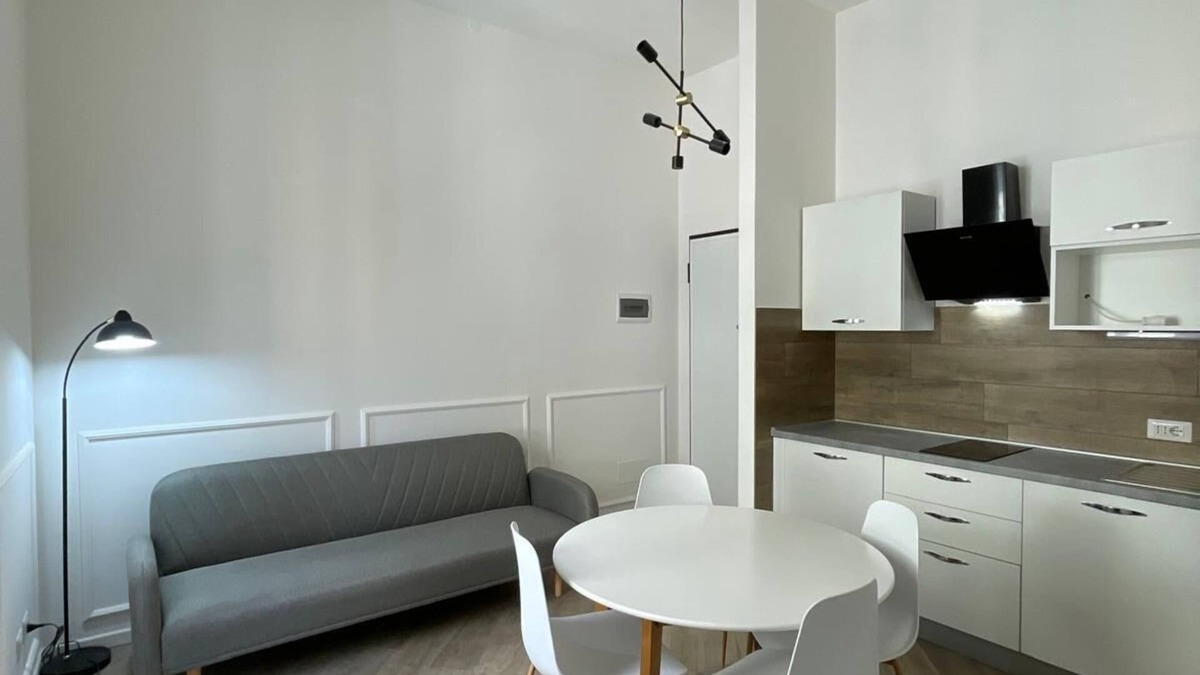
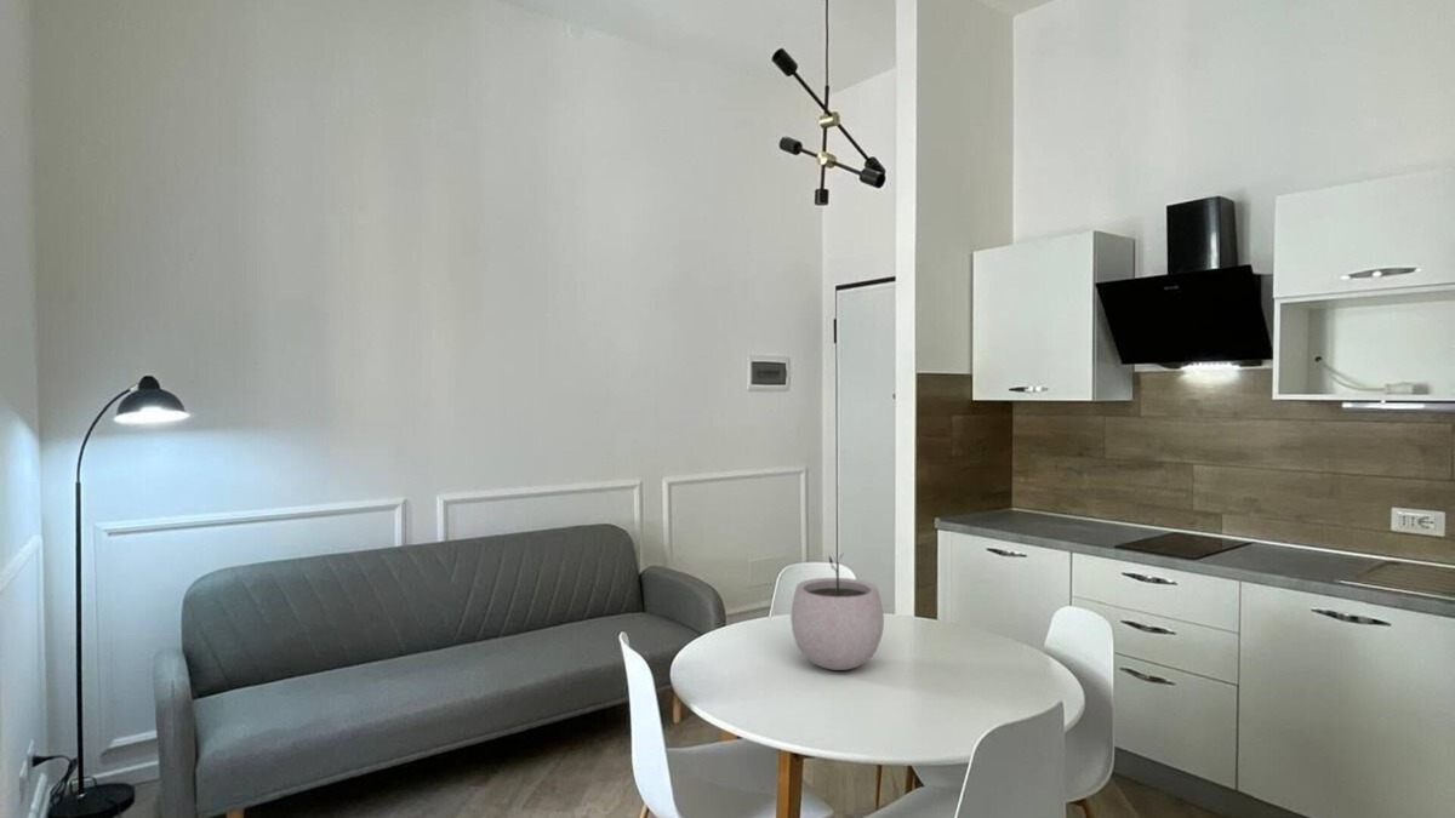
+ plant pot [789,551,885,671]
